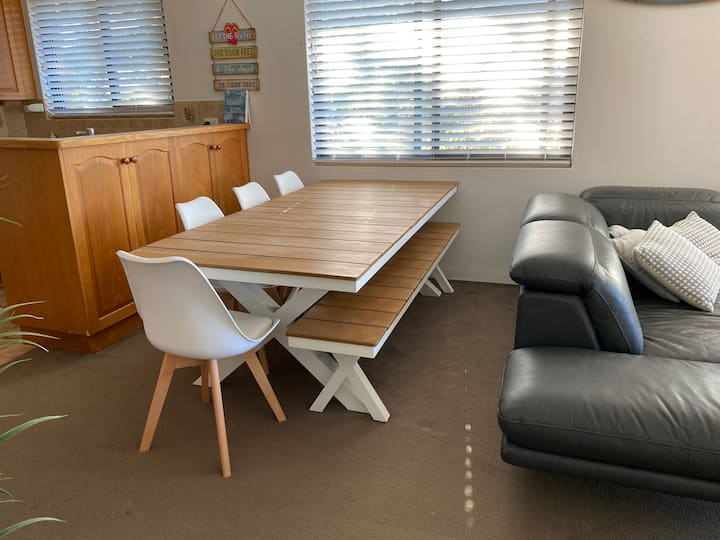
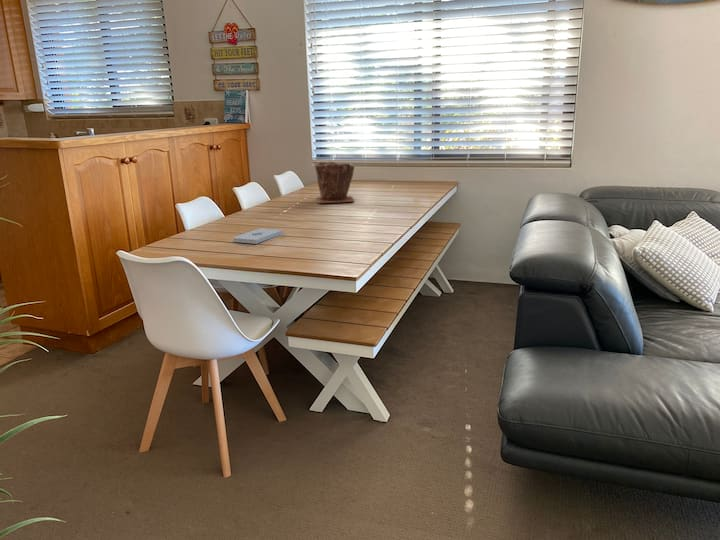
+ notepad [232,227,284,245]
+ plant pot [313,160,356,204]
